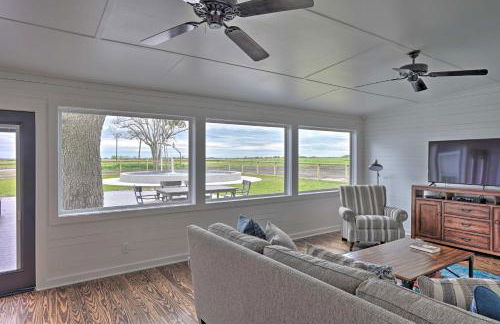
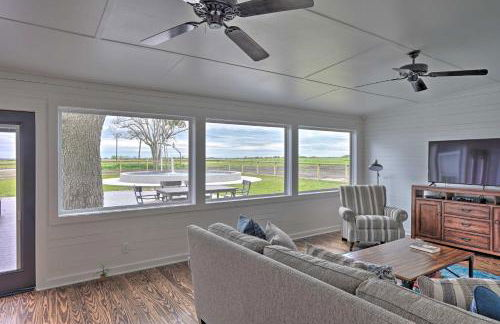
+ potted plant [92,261,113,282]
